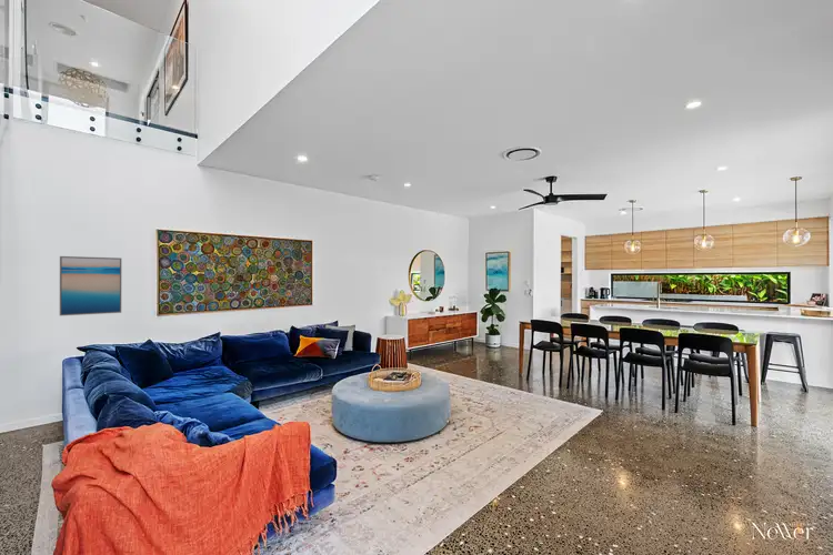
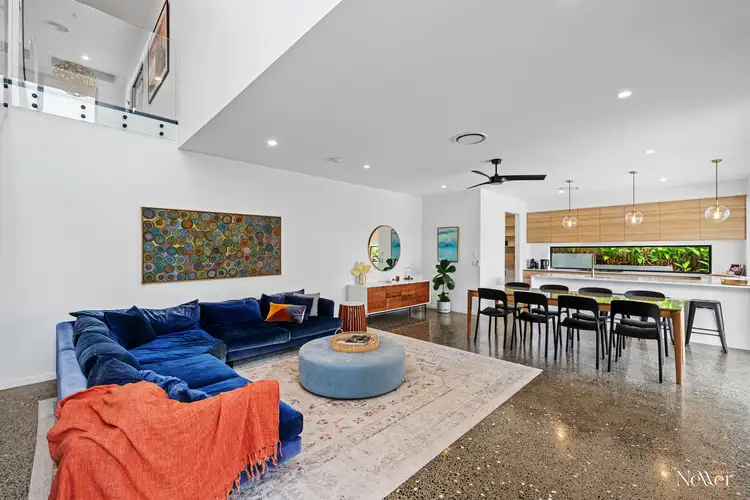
- wall art [59,255,122,316]
